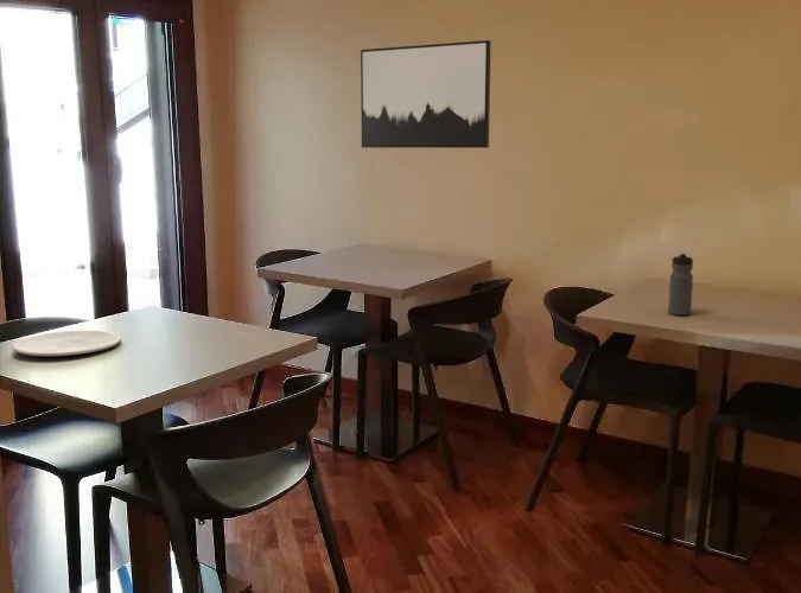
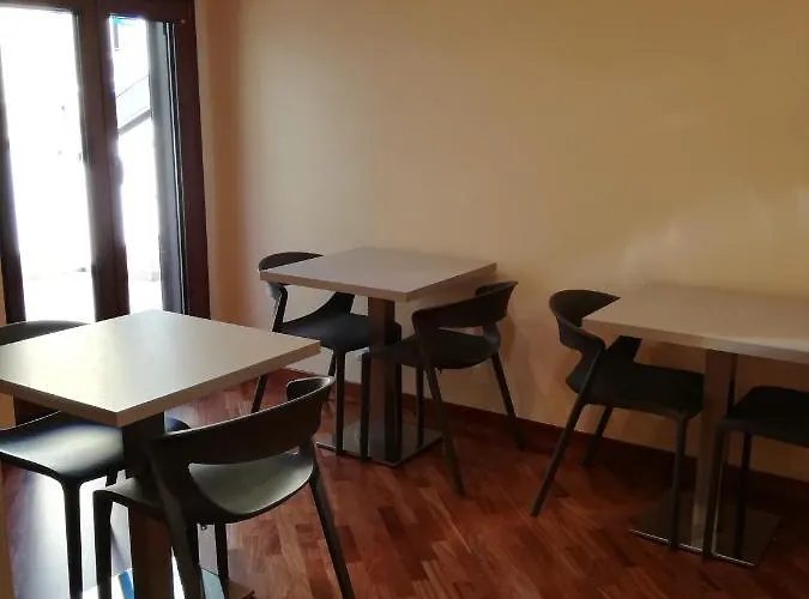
- water bottle [667,251,694,317]
- plate [11,330,122,357]
- wall art [360,39,492,149]
